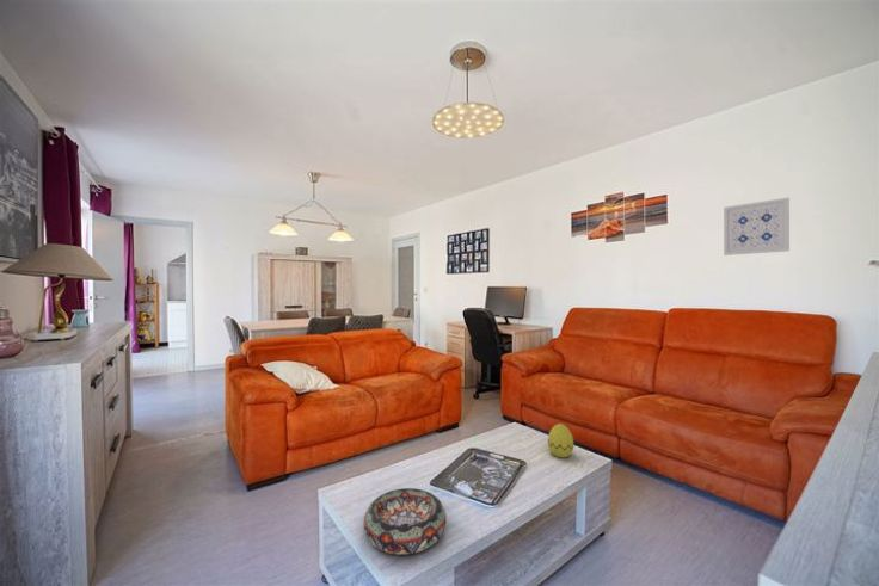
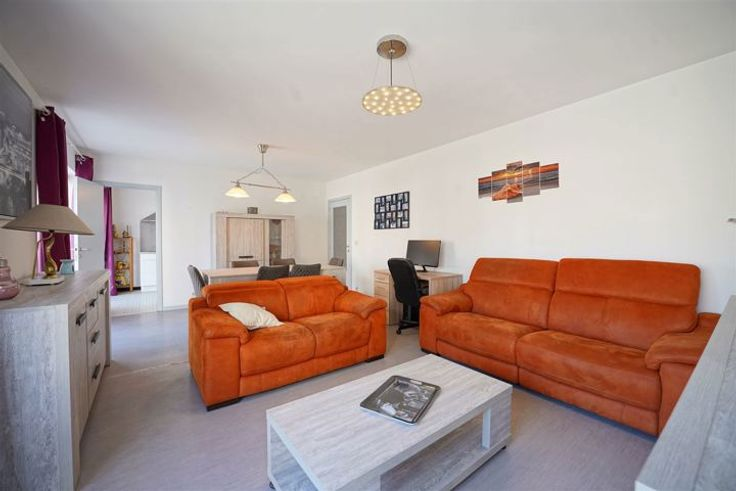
- wall art [723,197,791,257]
- decorative egg [547,422,574,458]
- decorative bowl [363,487,448,556]
